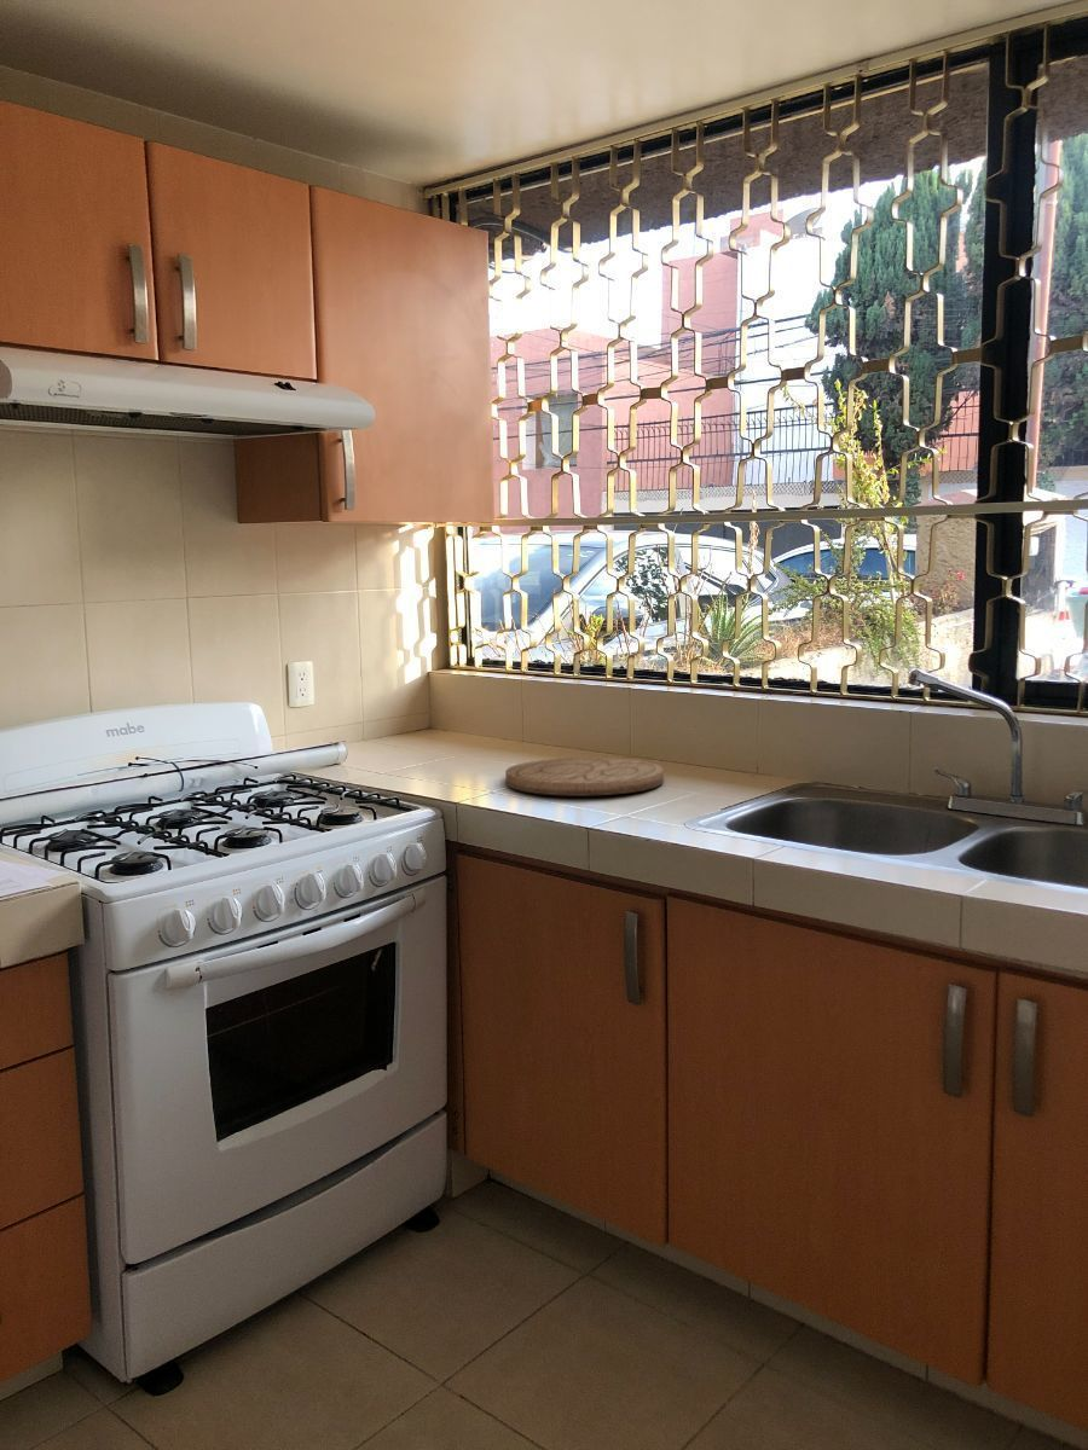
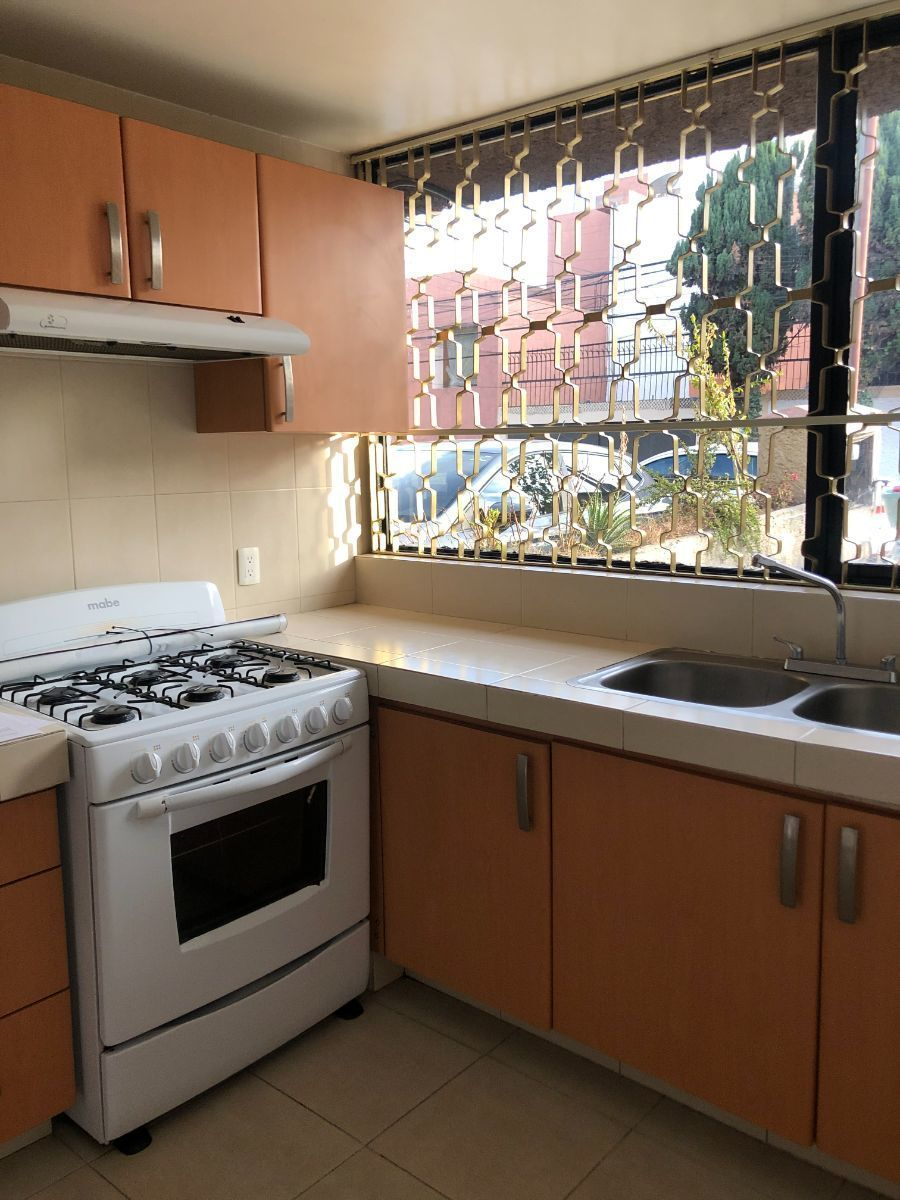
- cutting board [504,756,665,798]
